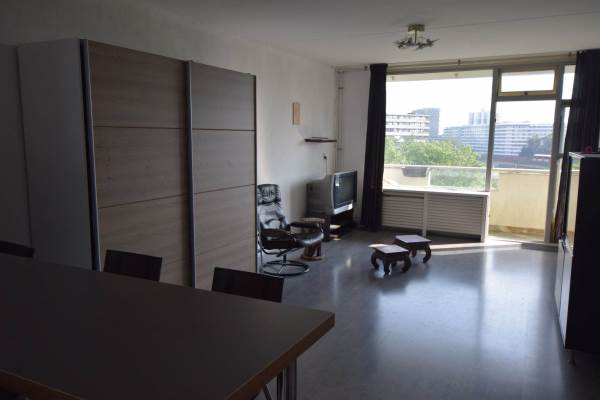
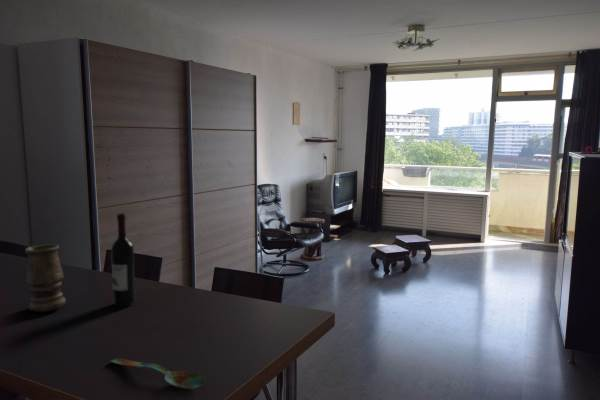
+ vase [24,243,67,313]
+ spoon [109,357,206,390]
+ wine bottle [110,212,136,308]
